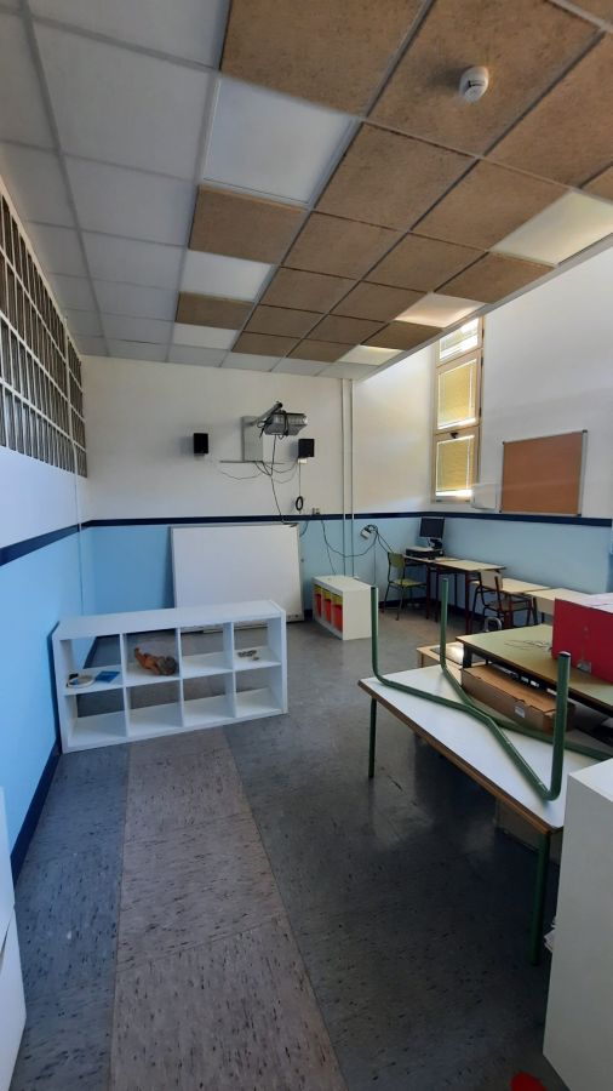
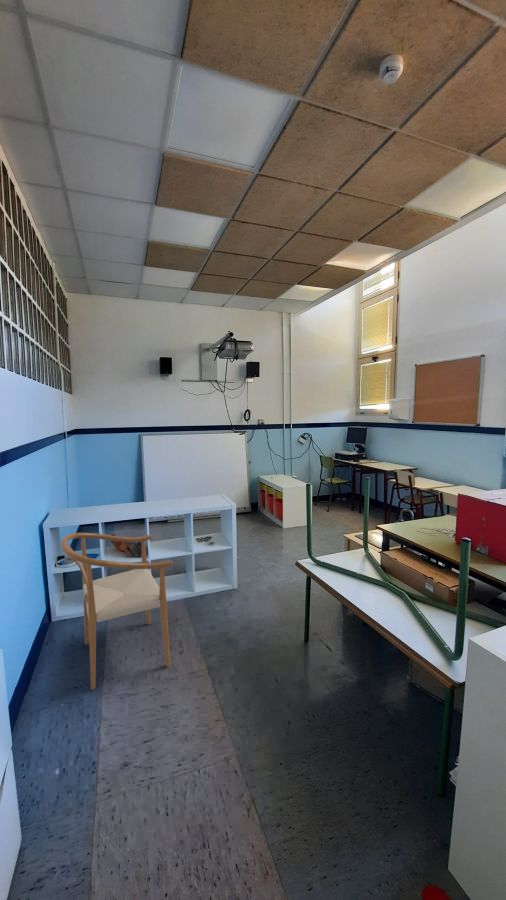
+ chair [60,532,174,691]
